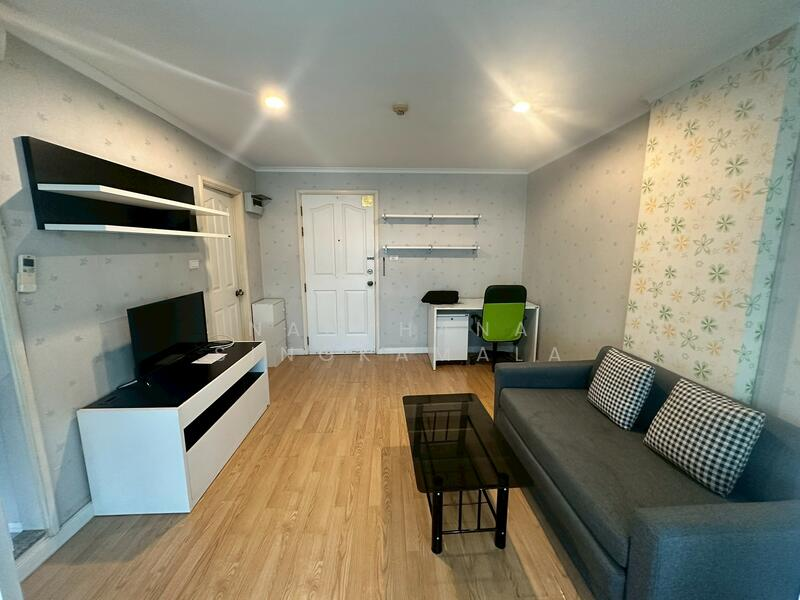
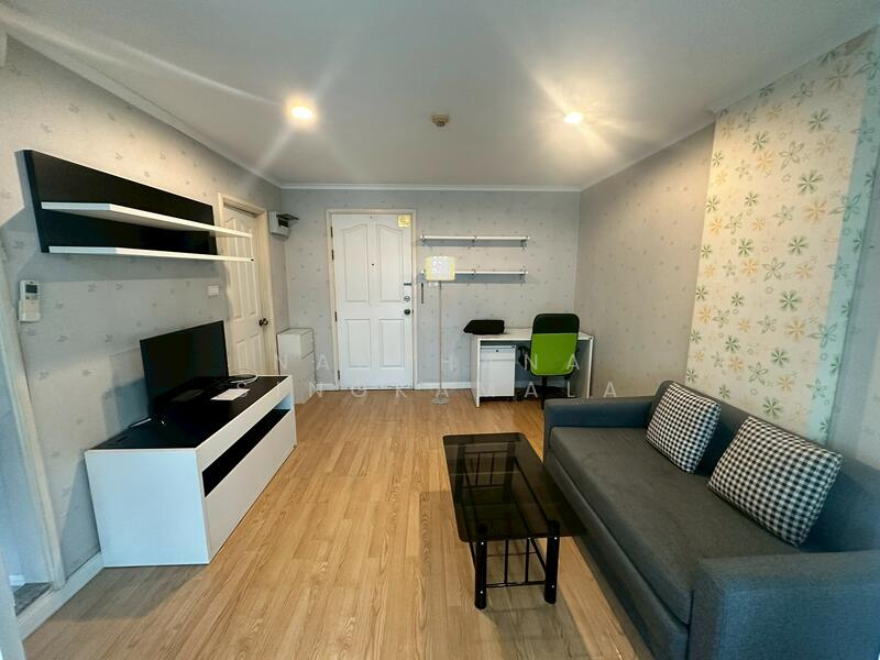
+ floor lamp [425,255,455,406]
